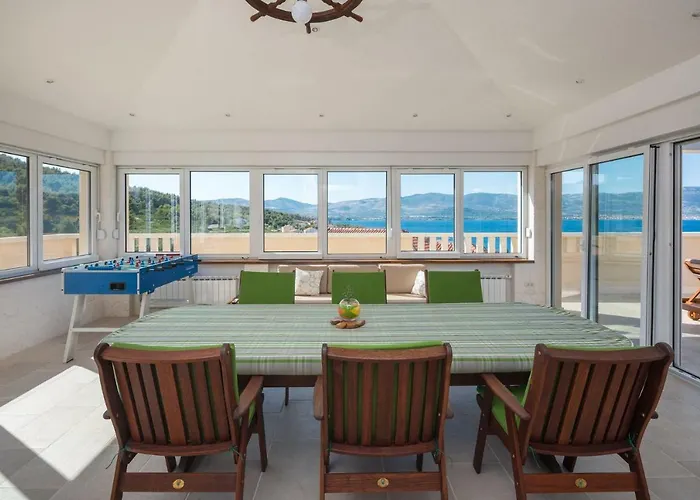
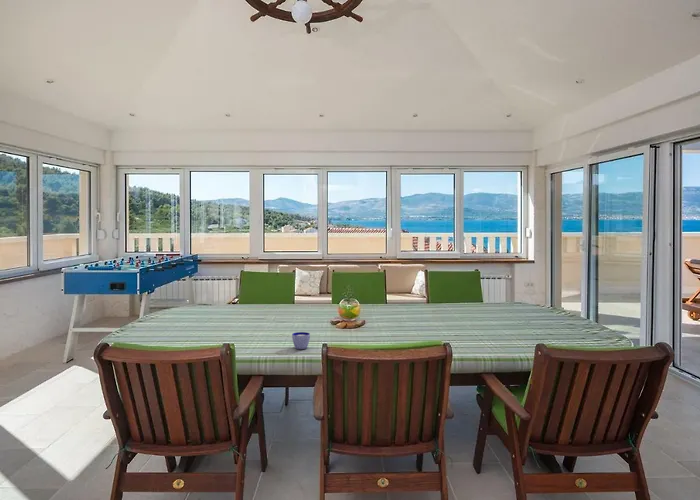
+ cup [291,331,311,350]
